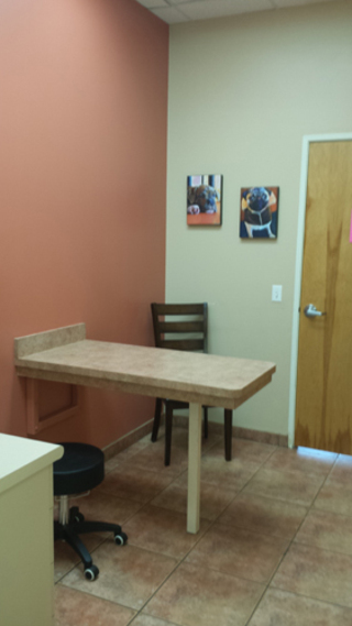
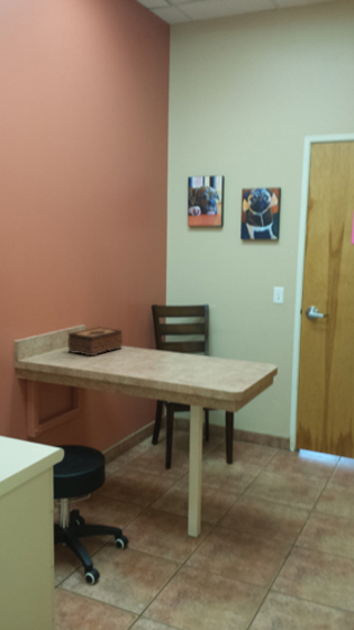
+ tissue box [66,327,124,358]
